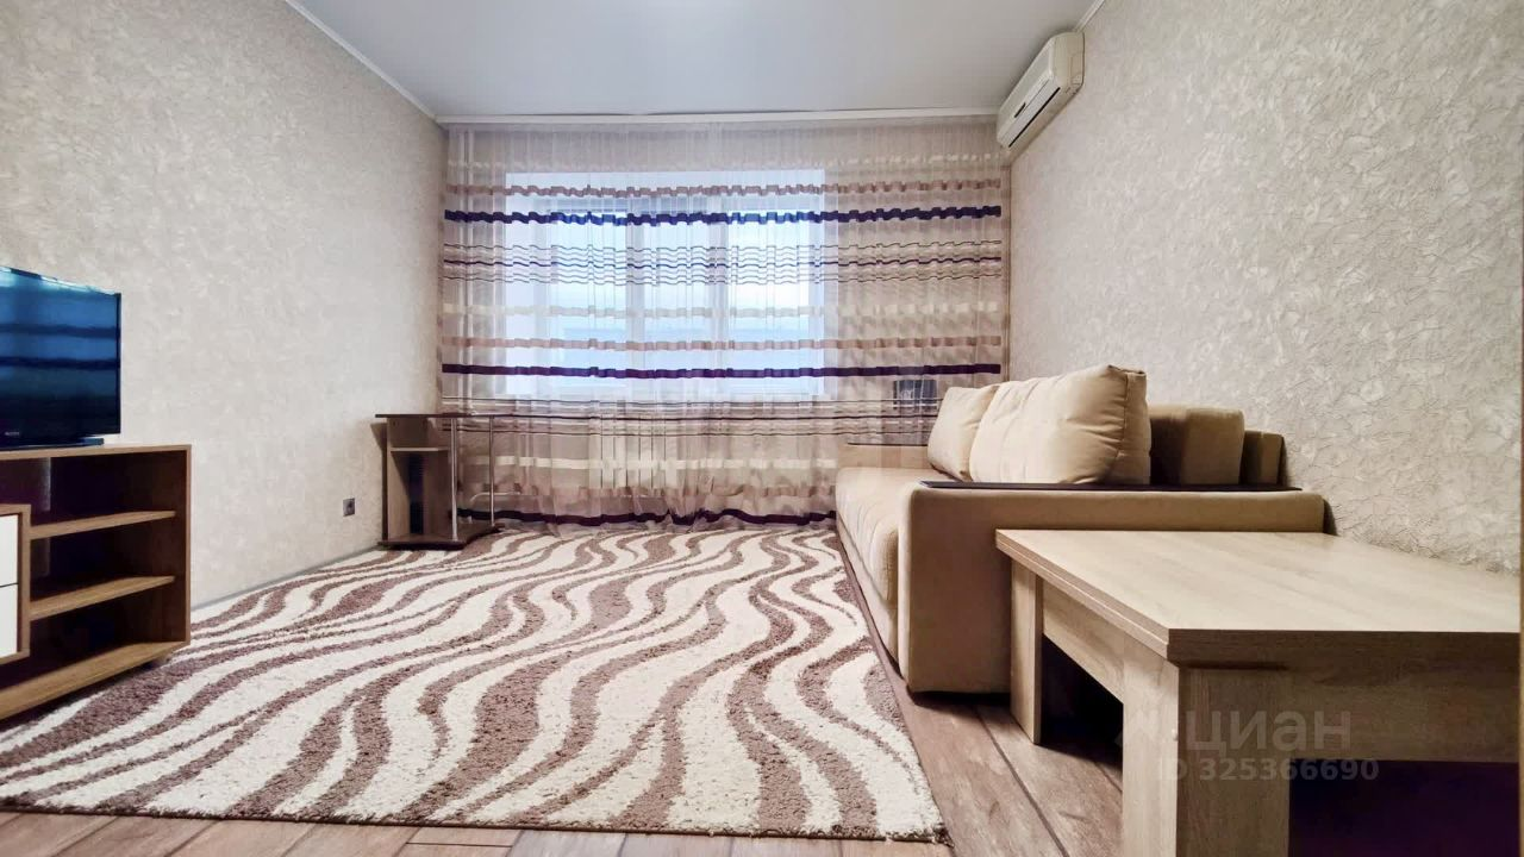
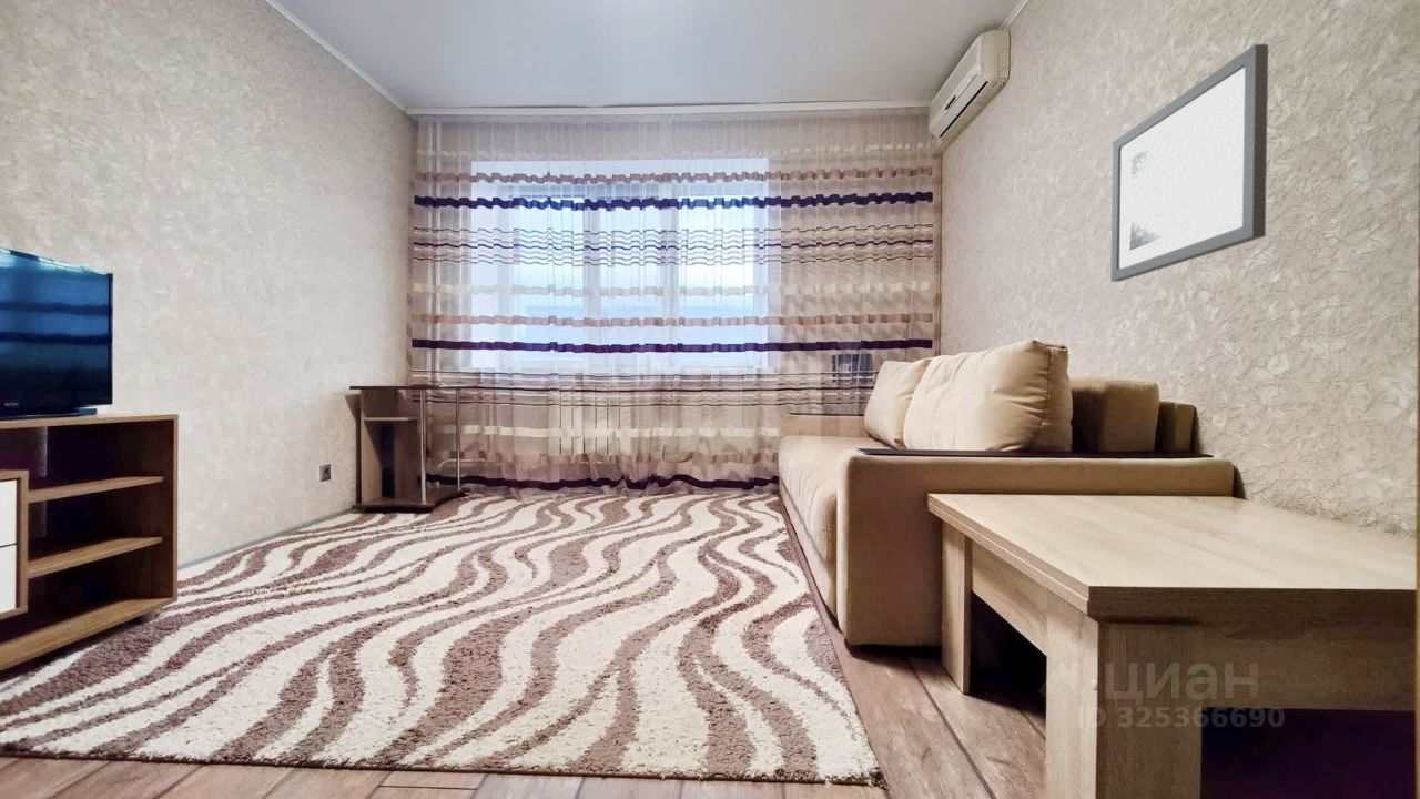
+ wall art [1109,43,1269,283]
